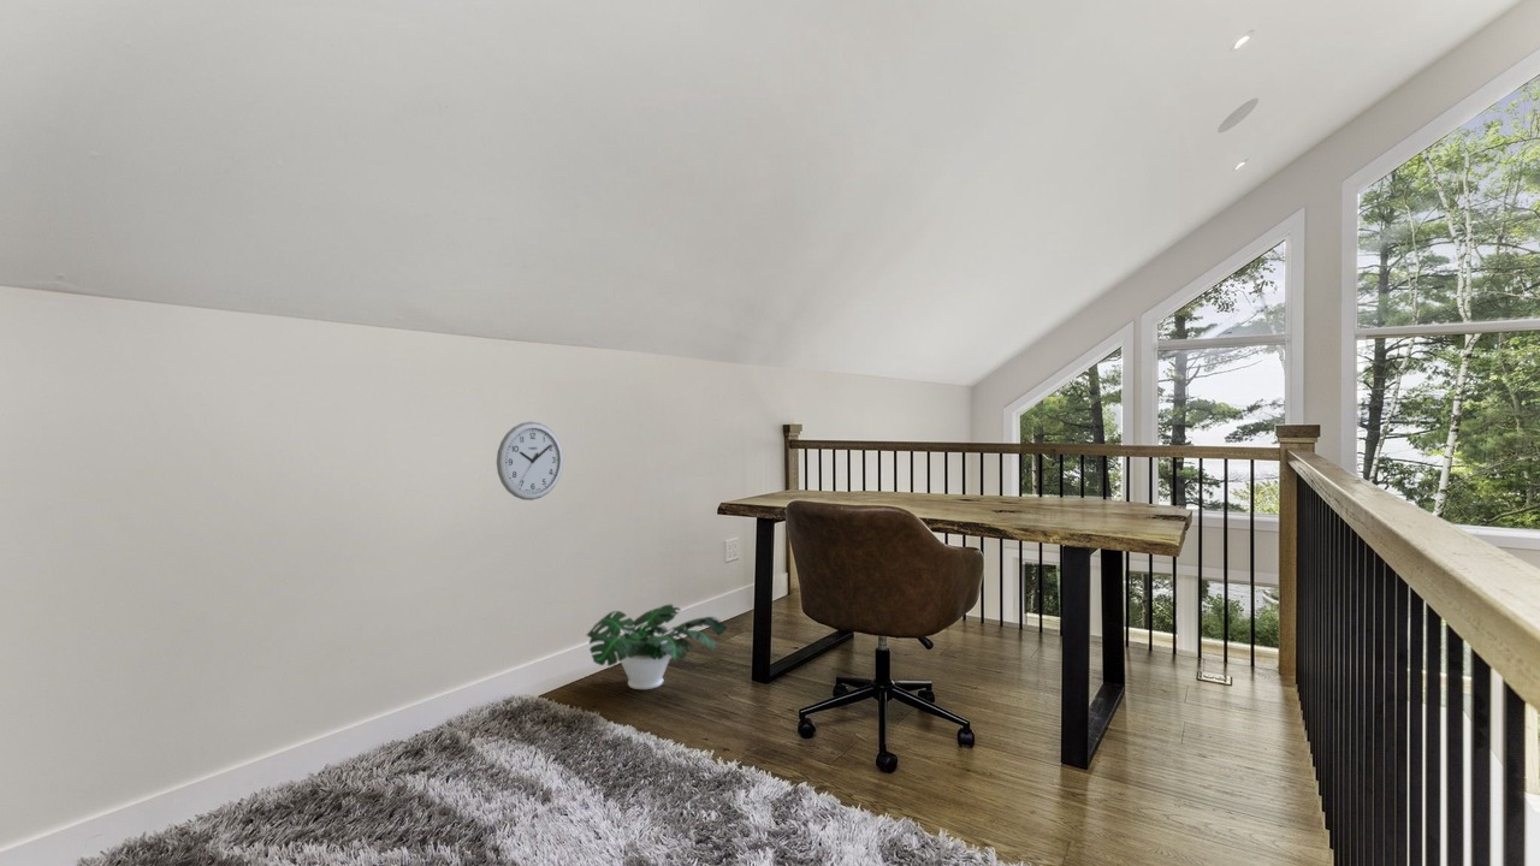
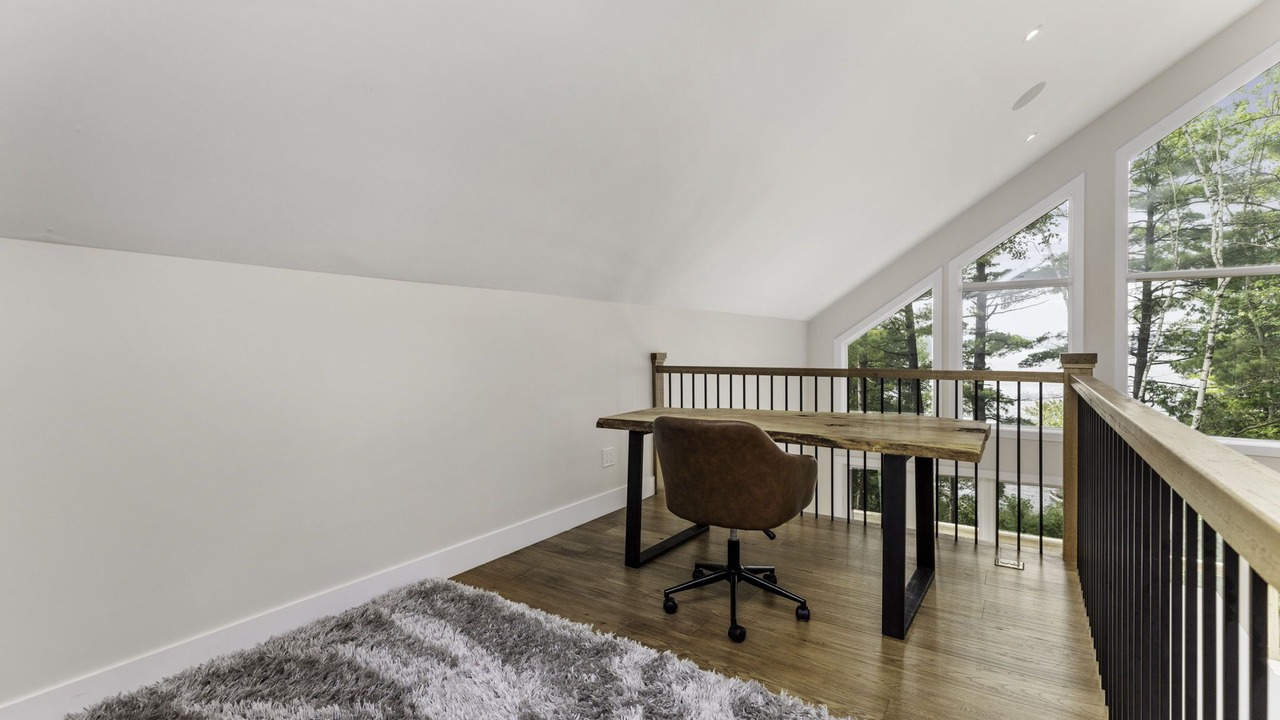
- potted plant [586,603,728,690]
- wall clock [496,421,564,502]
